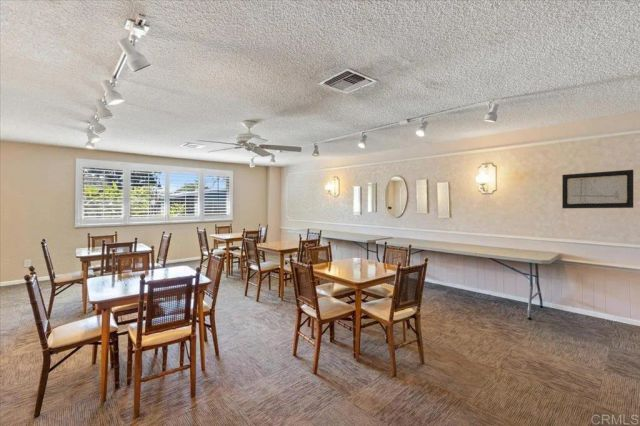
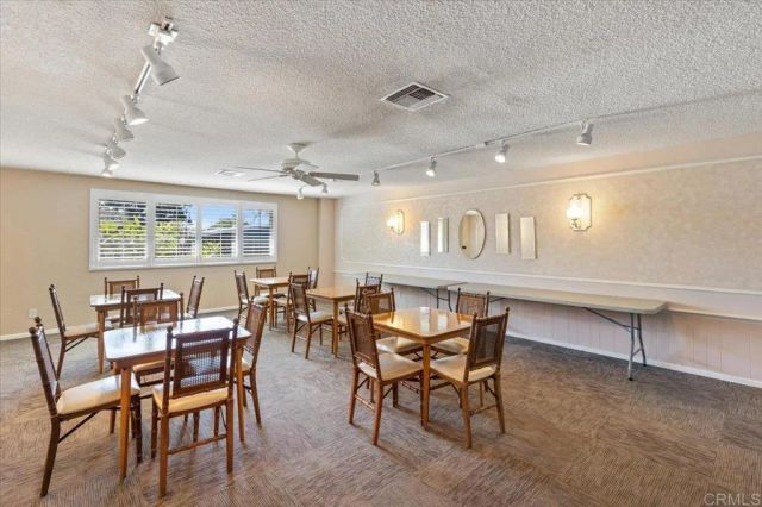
- wall art [561,169,634,209]
